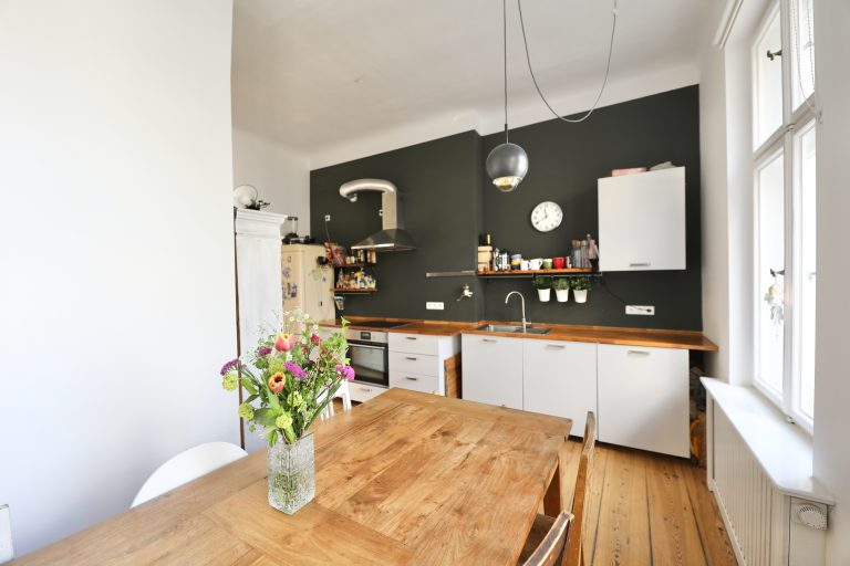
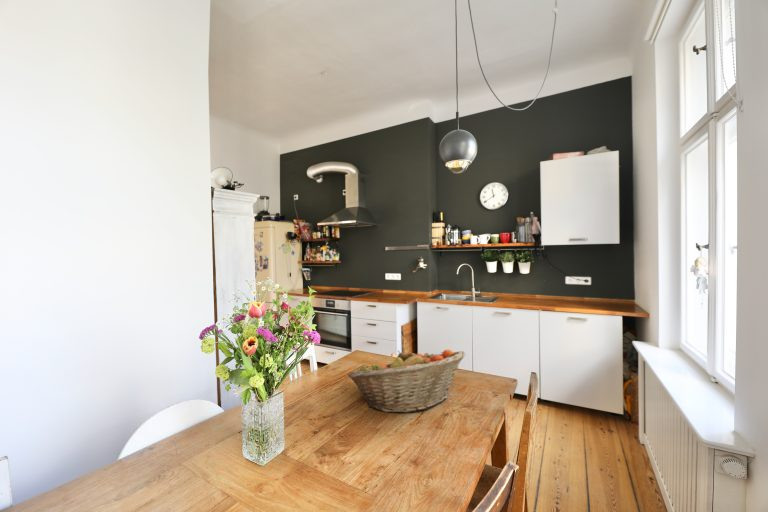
+ fruit basket [347,348,467,414]
